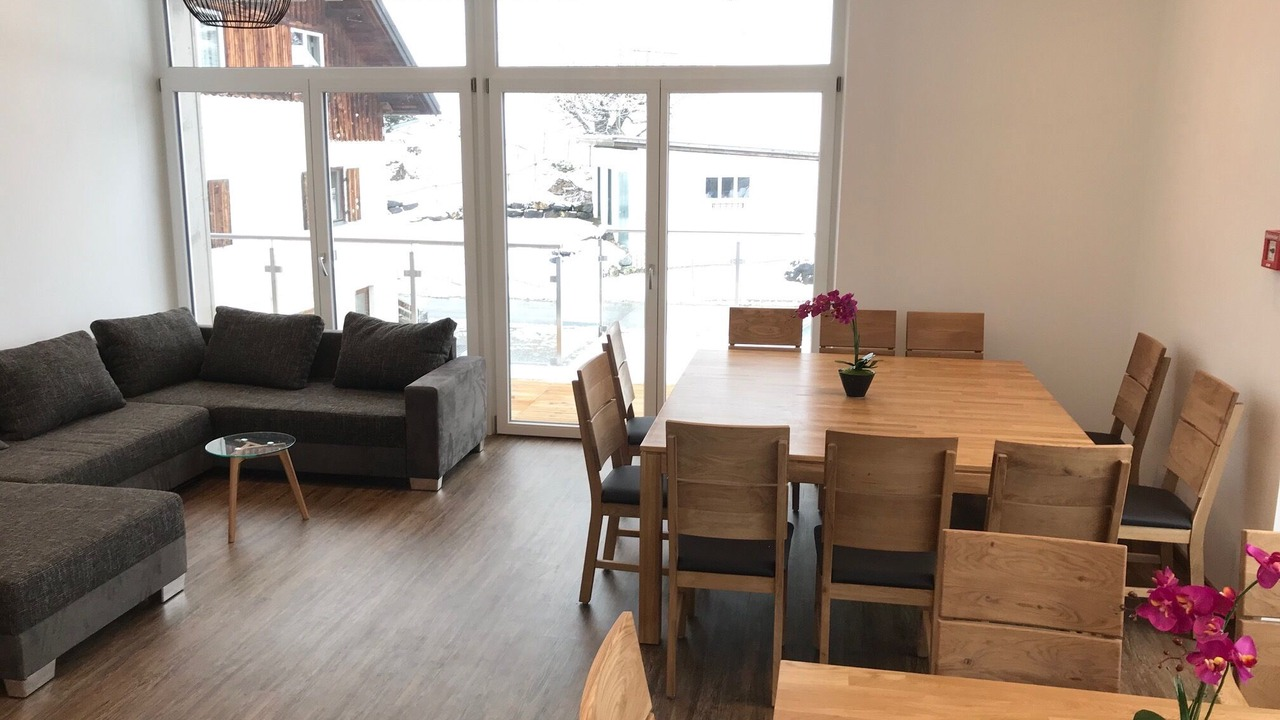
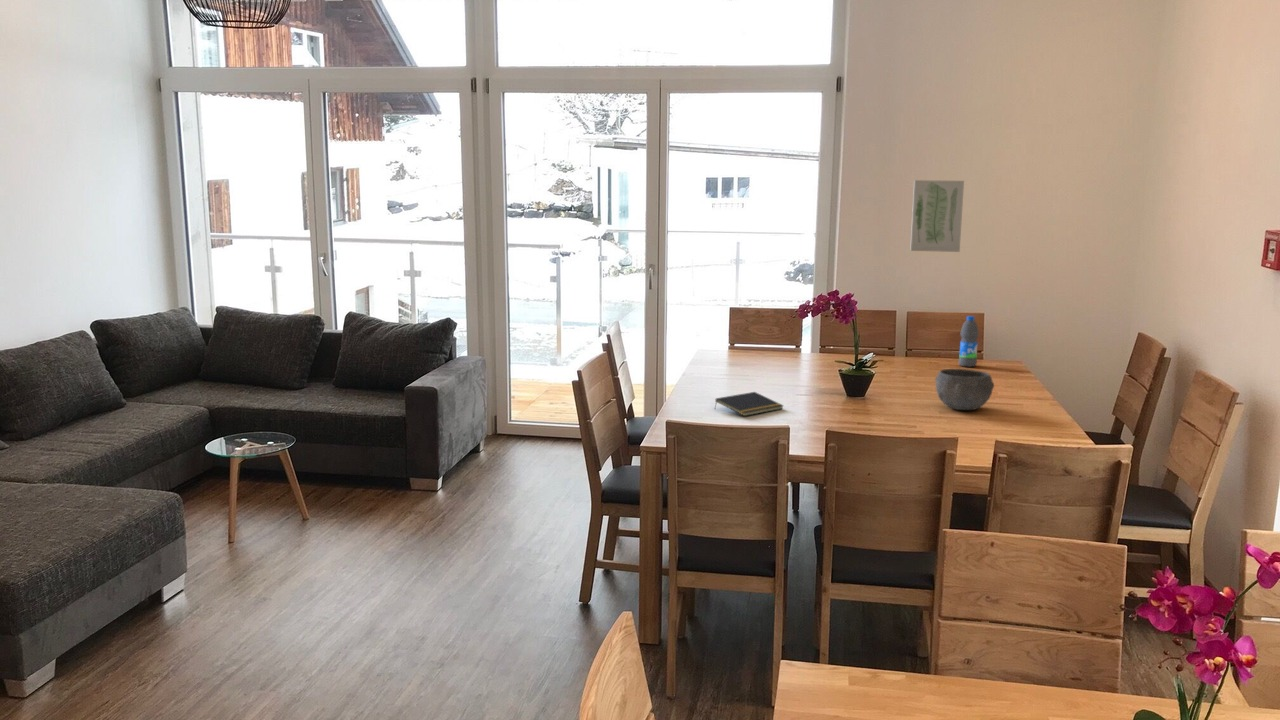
+ bowl [934,368,995,411]
+ water bottle [957,315,980,368]
+ notepad [713,391,785,417]
+ wall art [909,179,965,253]
